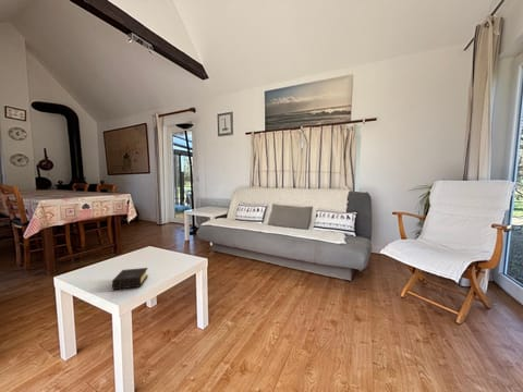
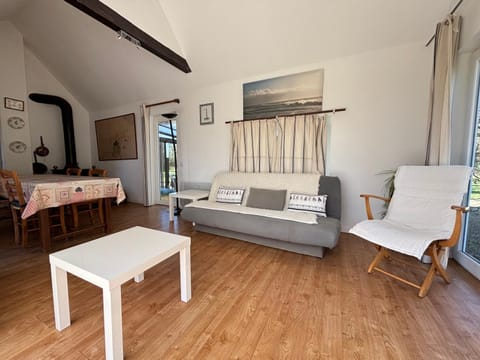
- book [111,267,149,291]
